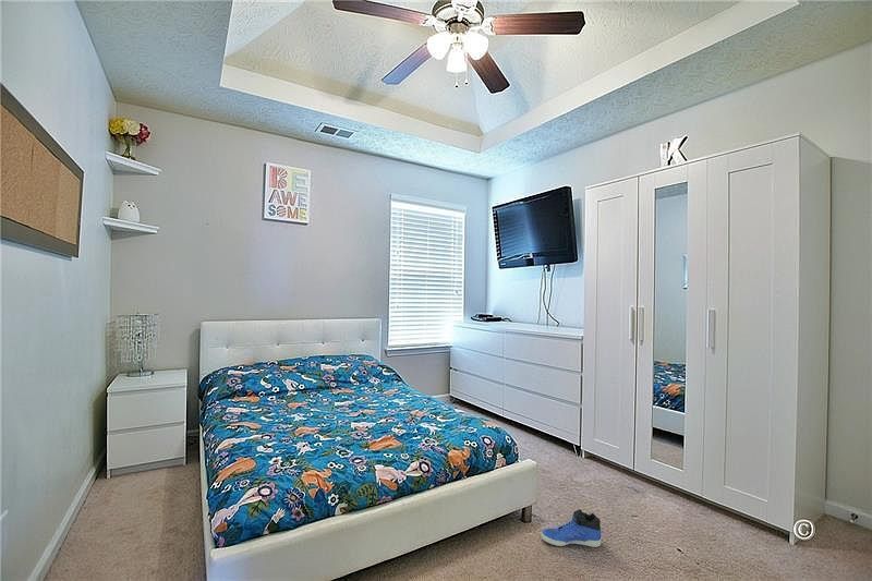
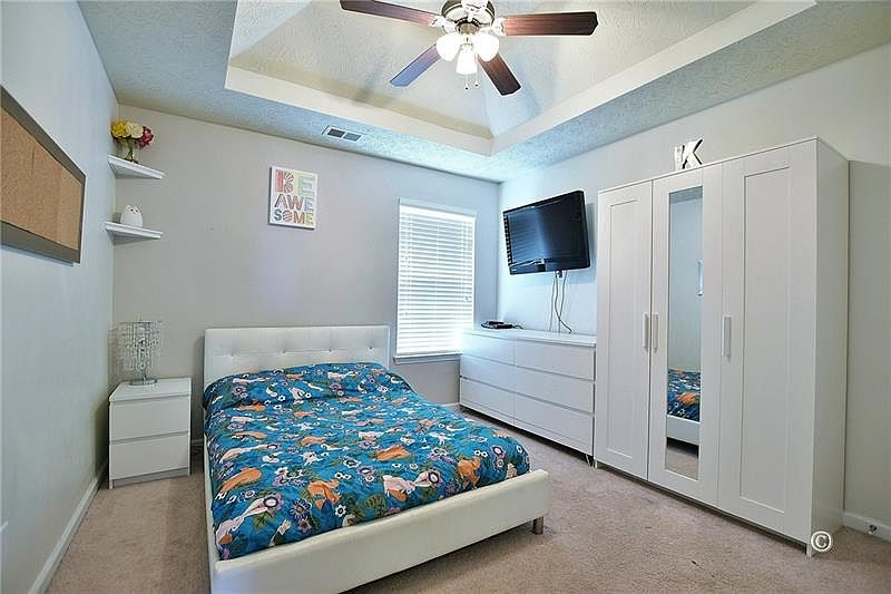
- sneaker [540,508,602,548]
